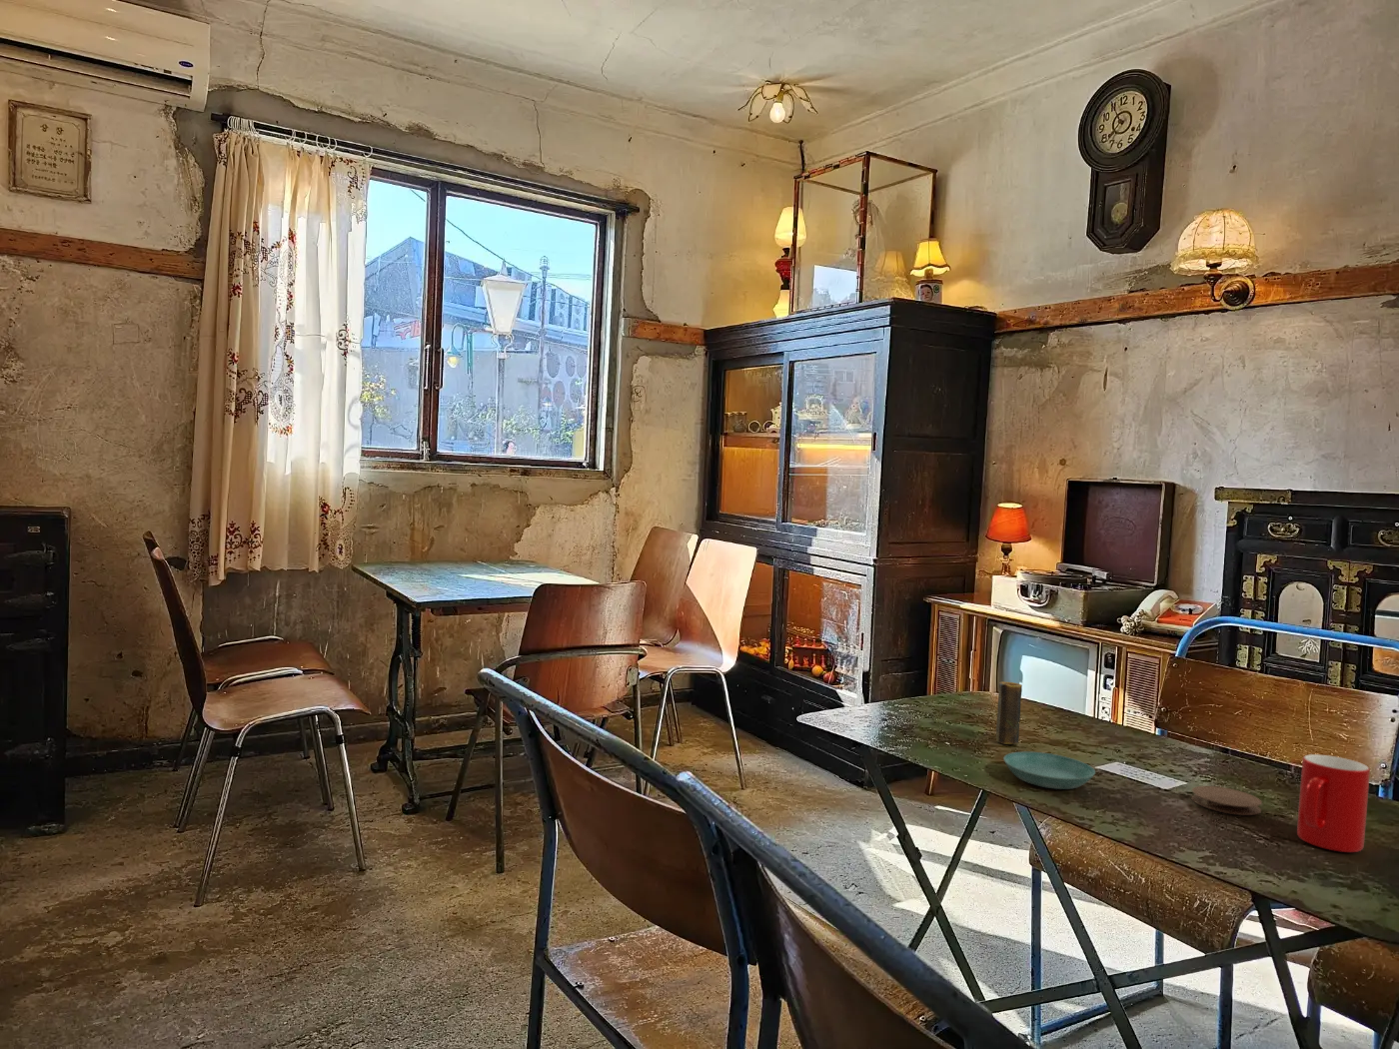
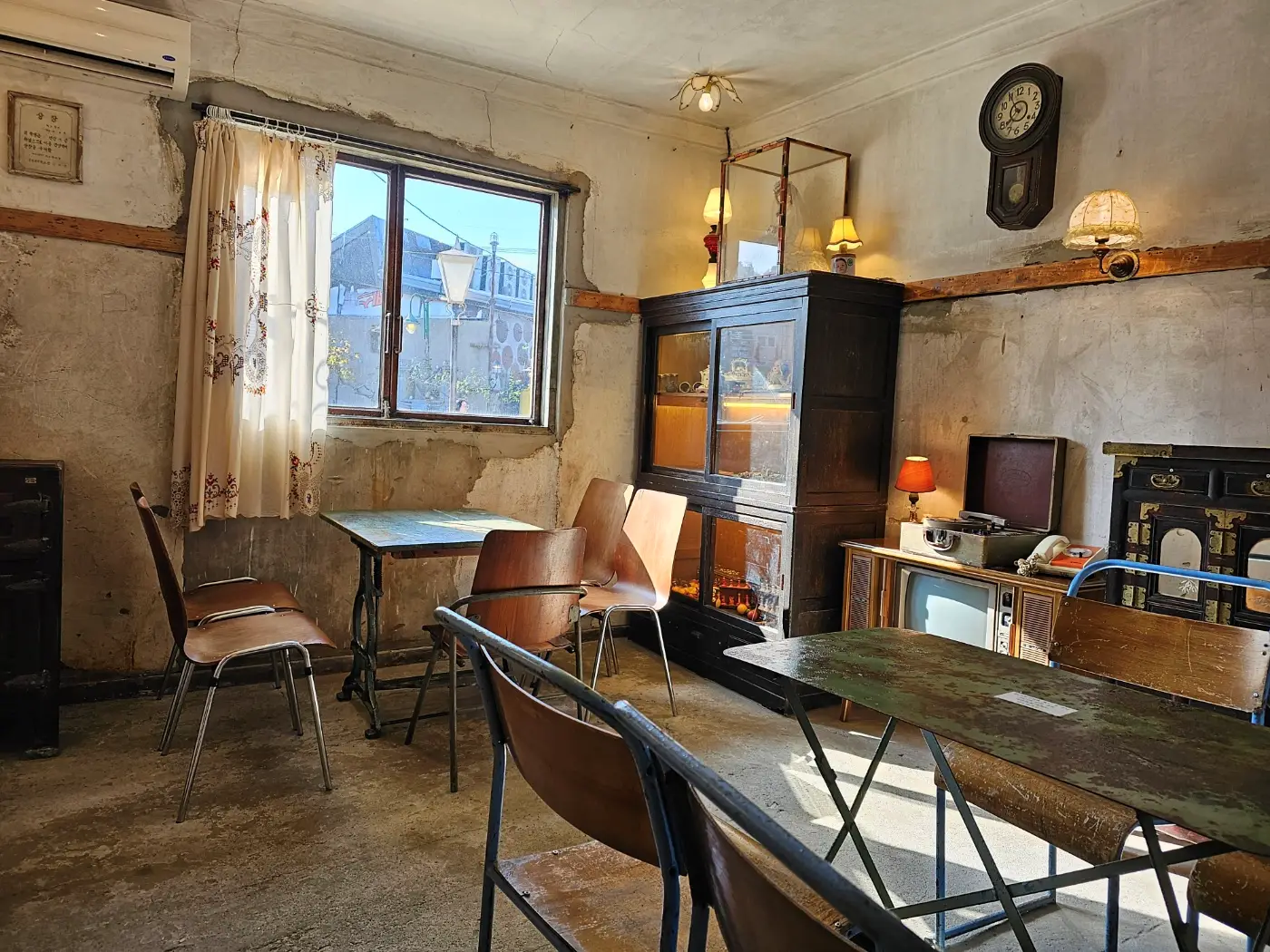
- saucer [1002,751,1096,790]
- cup [1297,754,1371,853]
- coaster [1190,786,1264,817]
- candle [996,680,1023,745]
